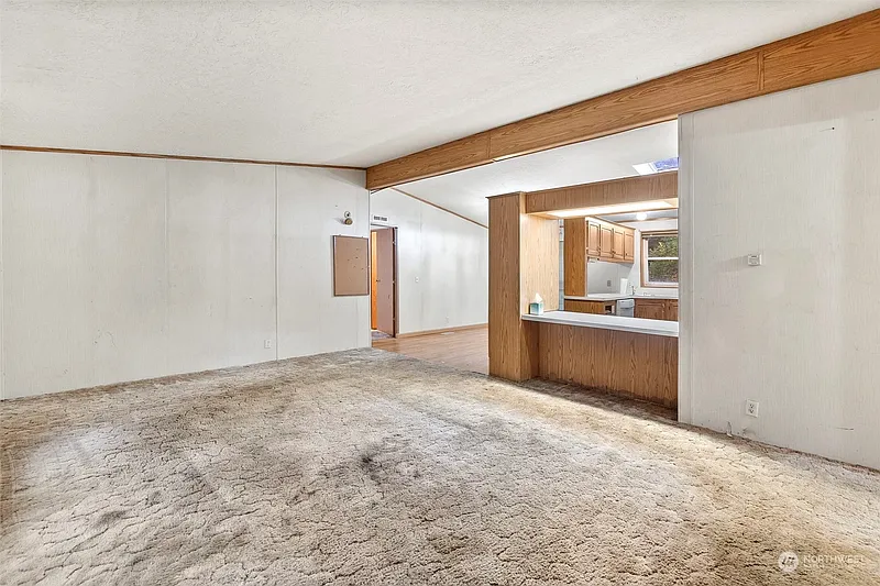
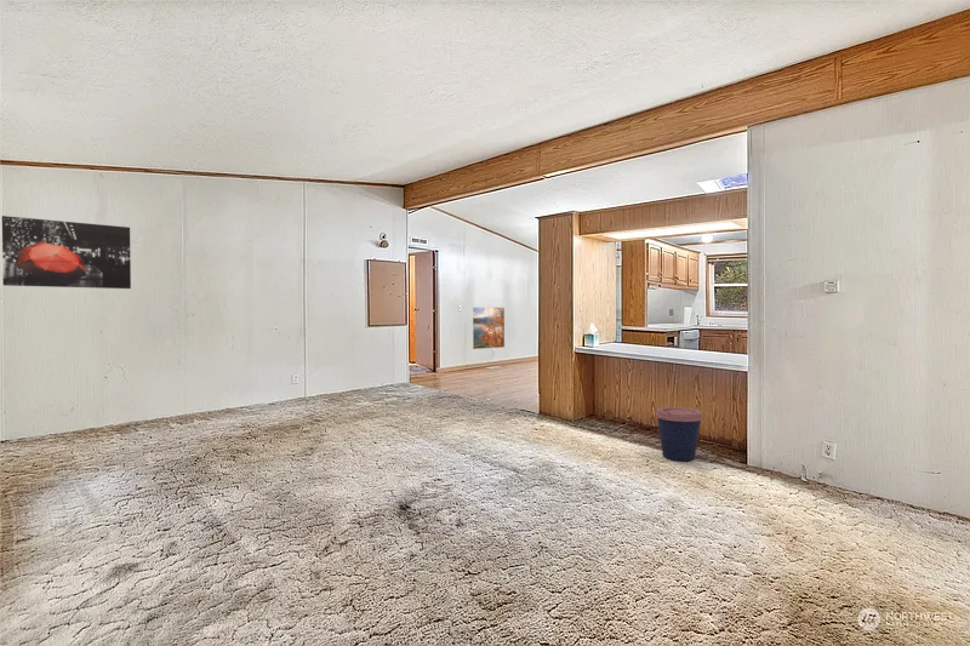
+ coffee cup [655,406,703,462]
+ wall art [1,215,132,290]
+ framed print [470,305,506,350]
